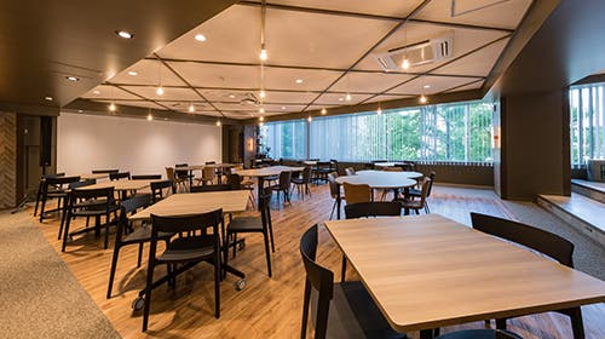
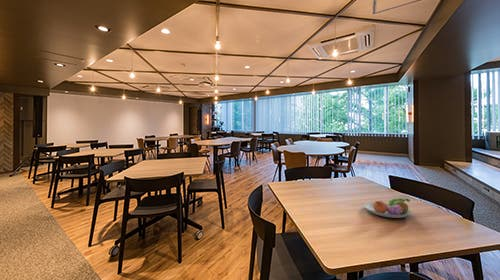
+ fruit bowl [363,197,412,219]
